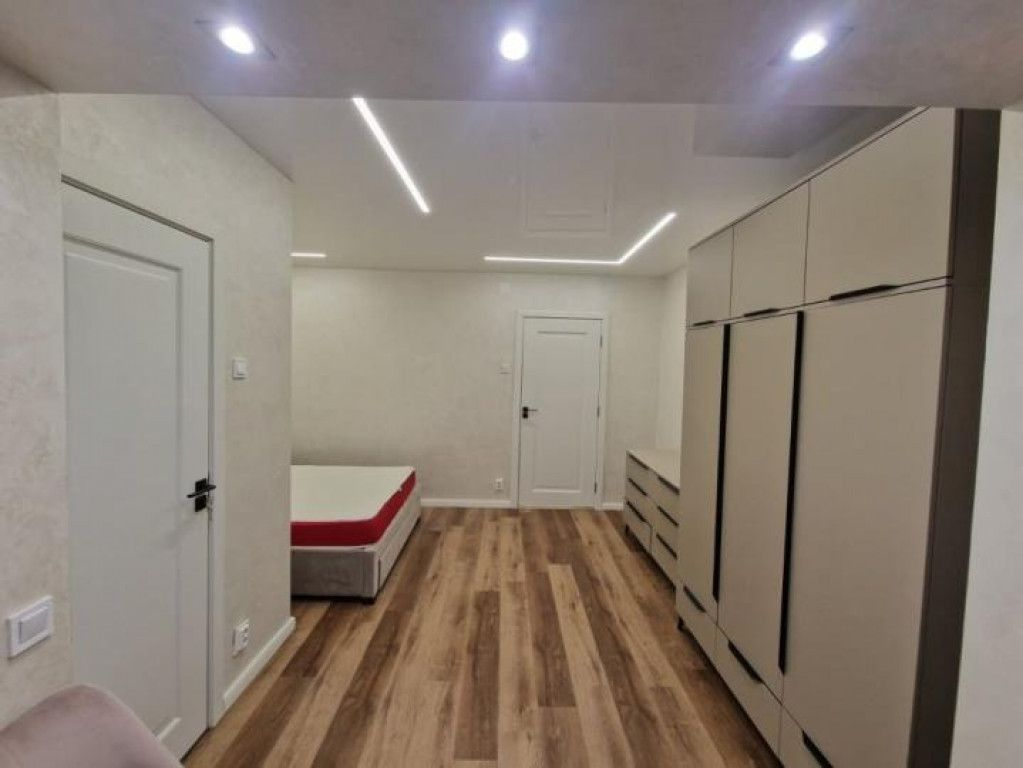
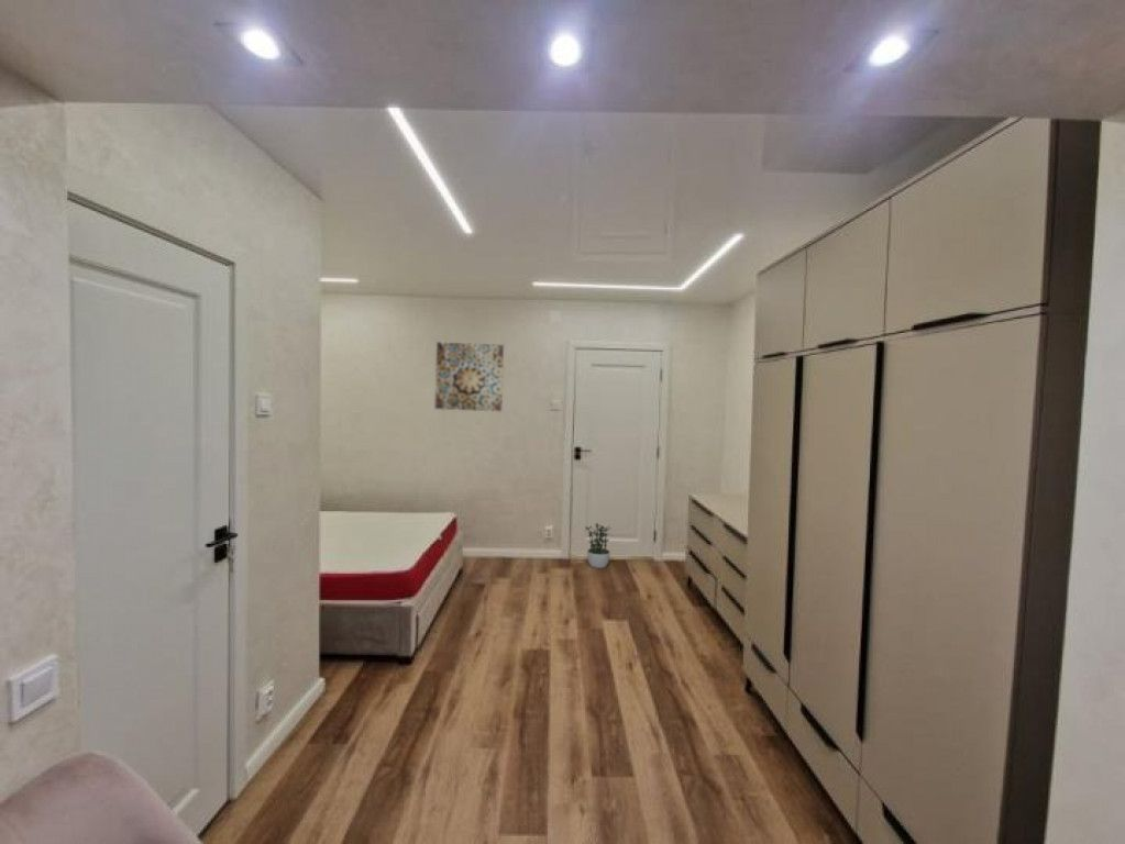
+ wall art [433,341,505,412]
+ potted plant [584,522,611,569]
